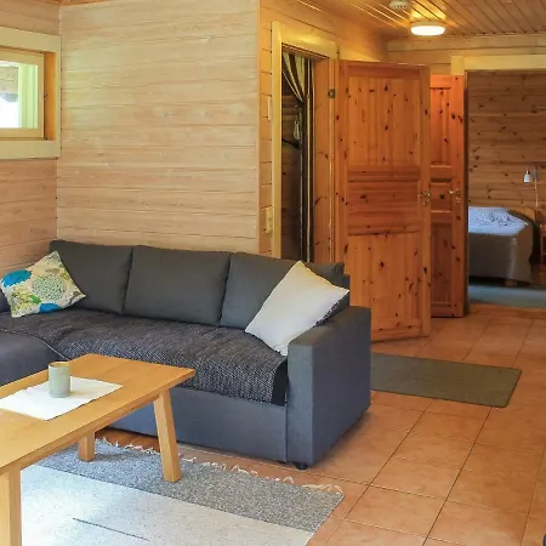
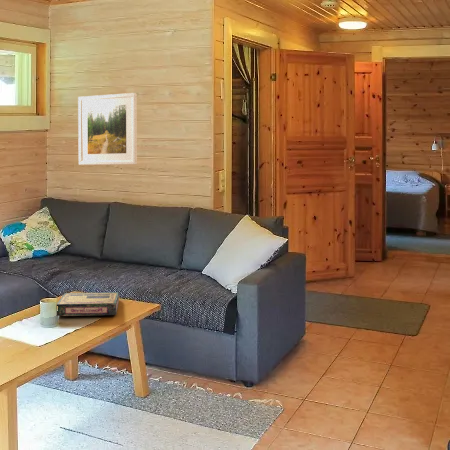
+ video game box [56,291,120,317]
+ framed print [77,92,138,166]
